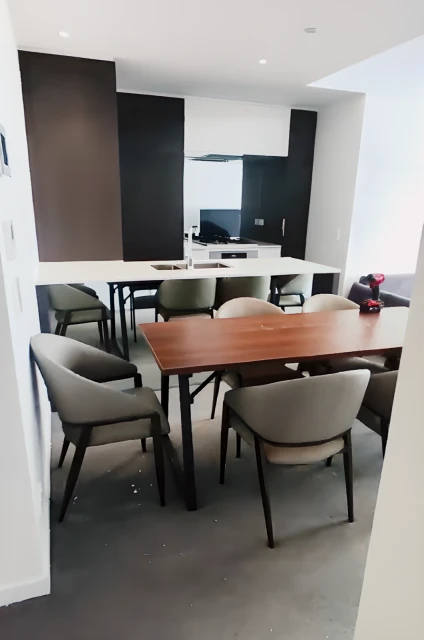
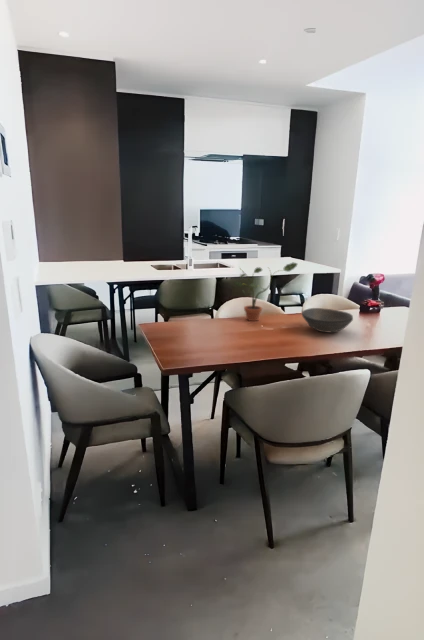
+ bowl [301,307,354,333]
+ potted plant [233,262,298,322]
